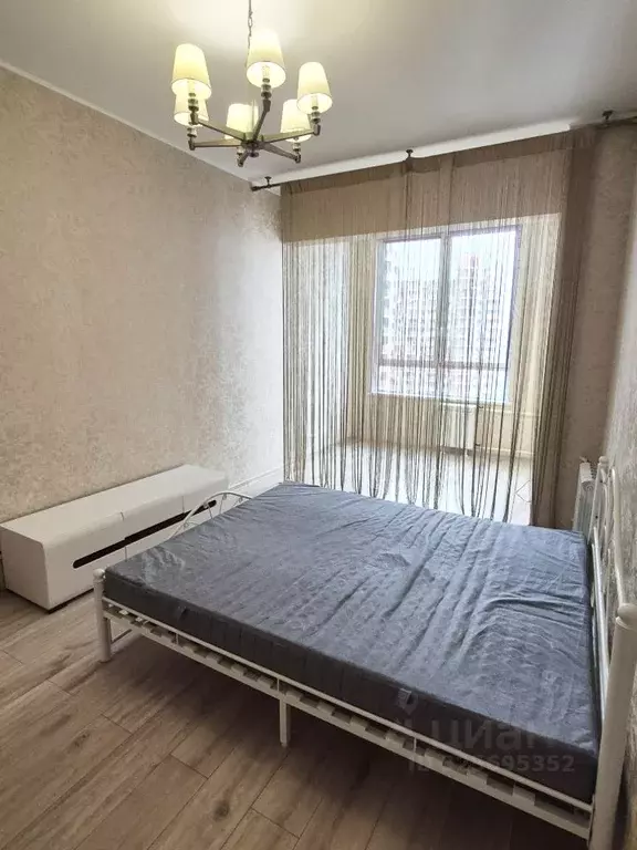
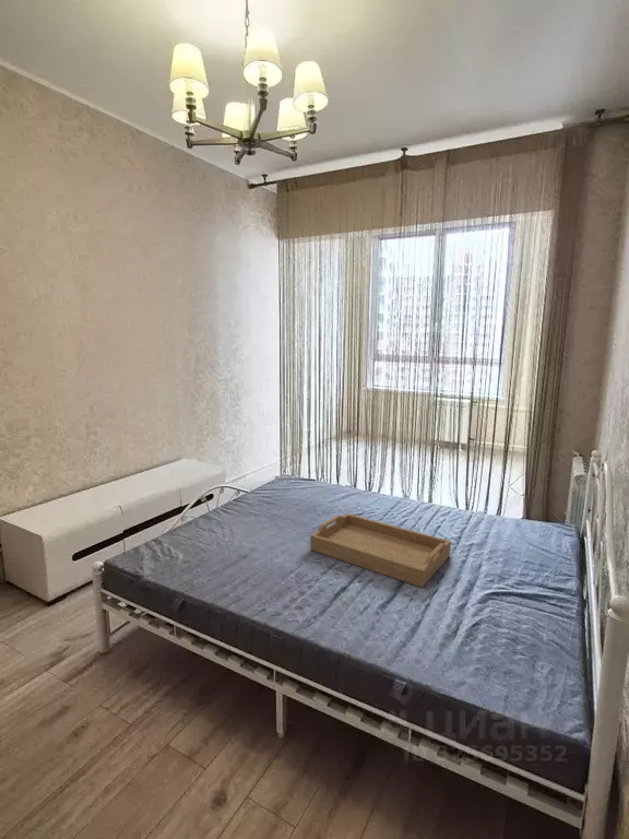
+ serving tray [309,512,452,589]
